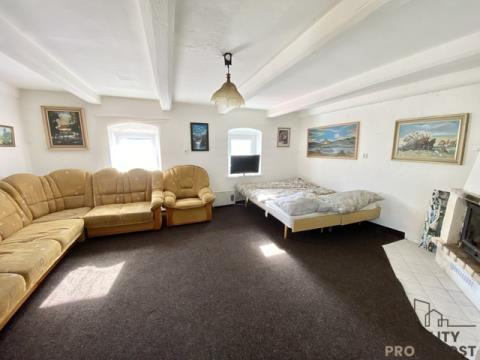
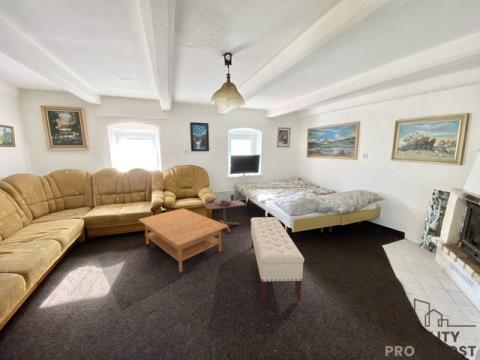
+ bench [250,216,305,302]
+ coffee table [137,208,229,273]
+ side table [203,198,246,234]
